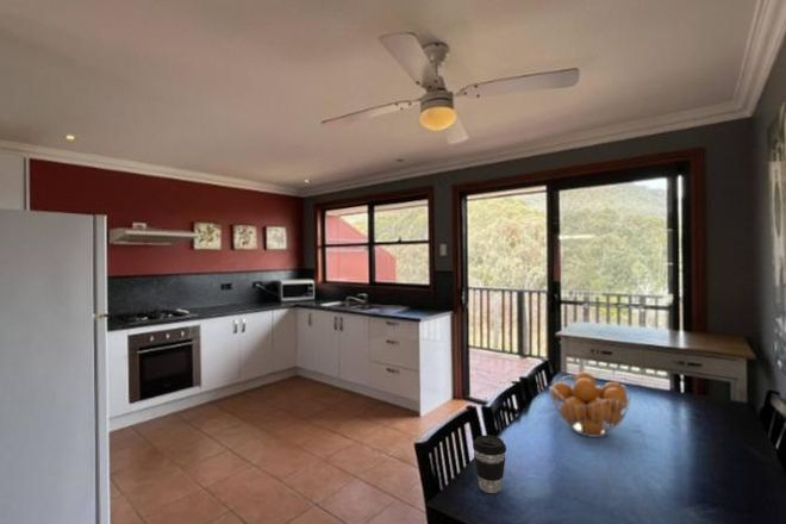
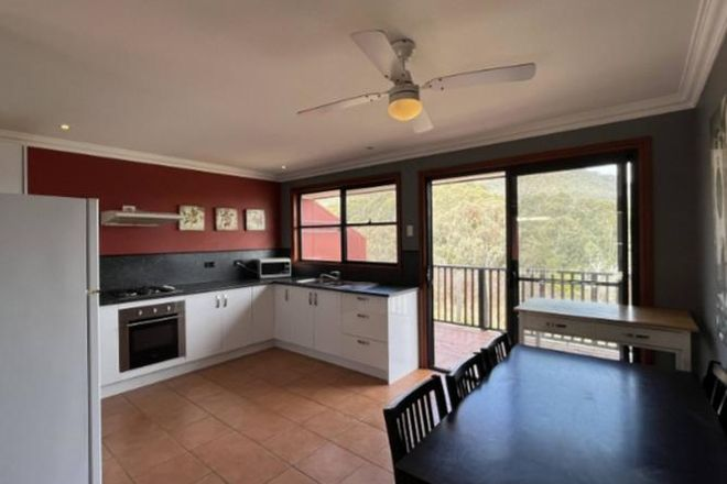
- coffee cup [472,433,507,494]
- fruit basket [548,370,632,438]
